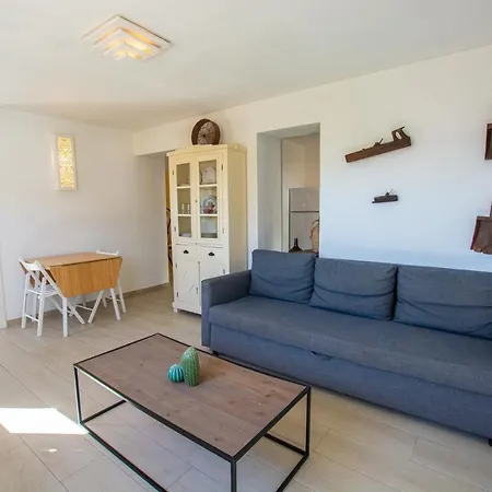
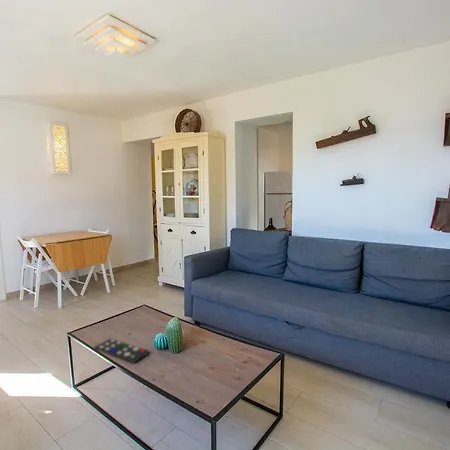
+ remote control [93,338,150,364]
